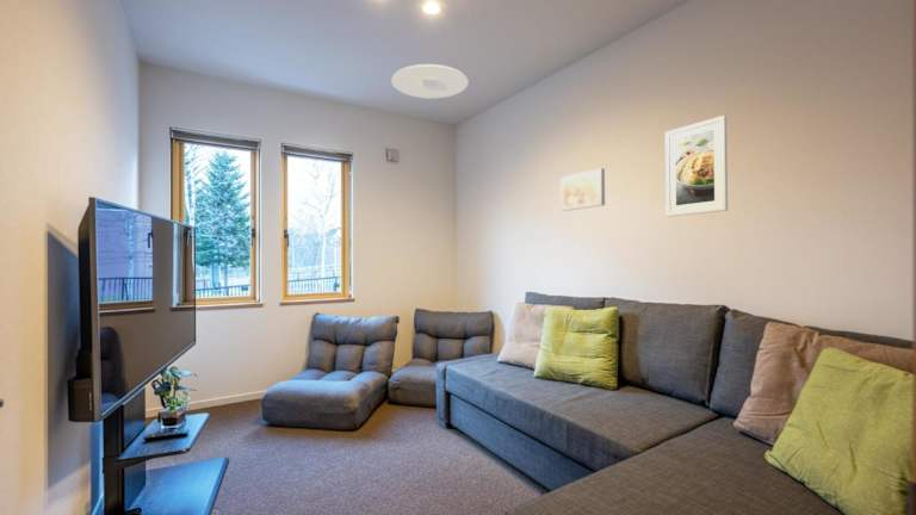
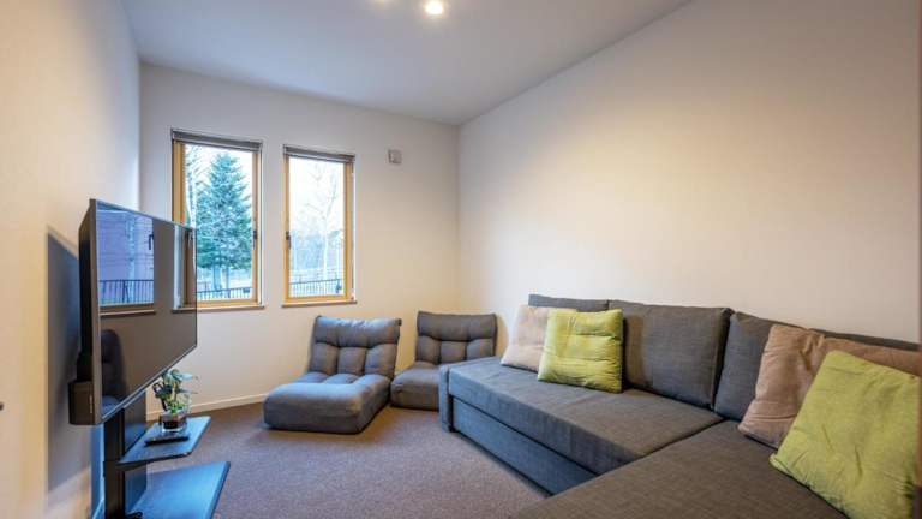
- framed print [664,114,729,218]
- wall art [559,167,606,212]
- ceiling light [390,63,470,99]
